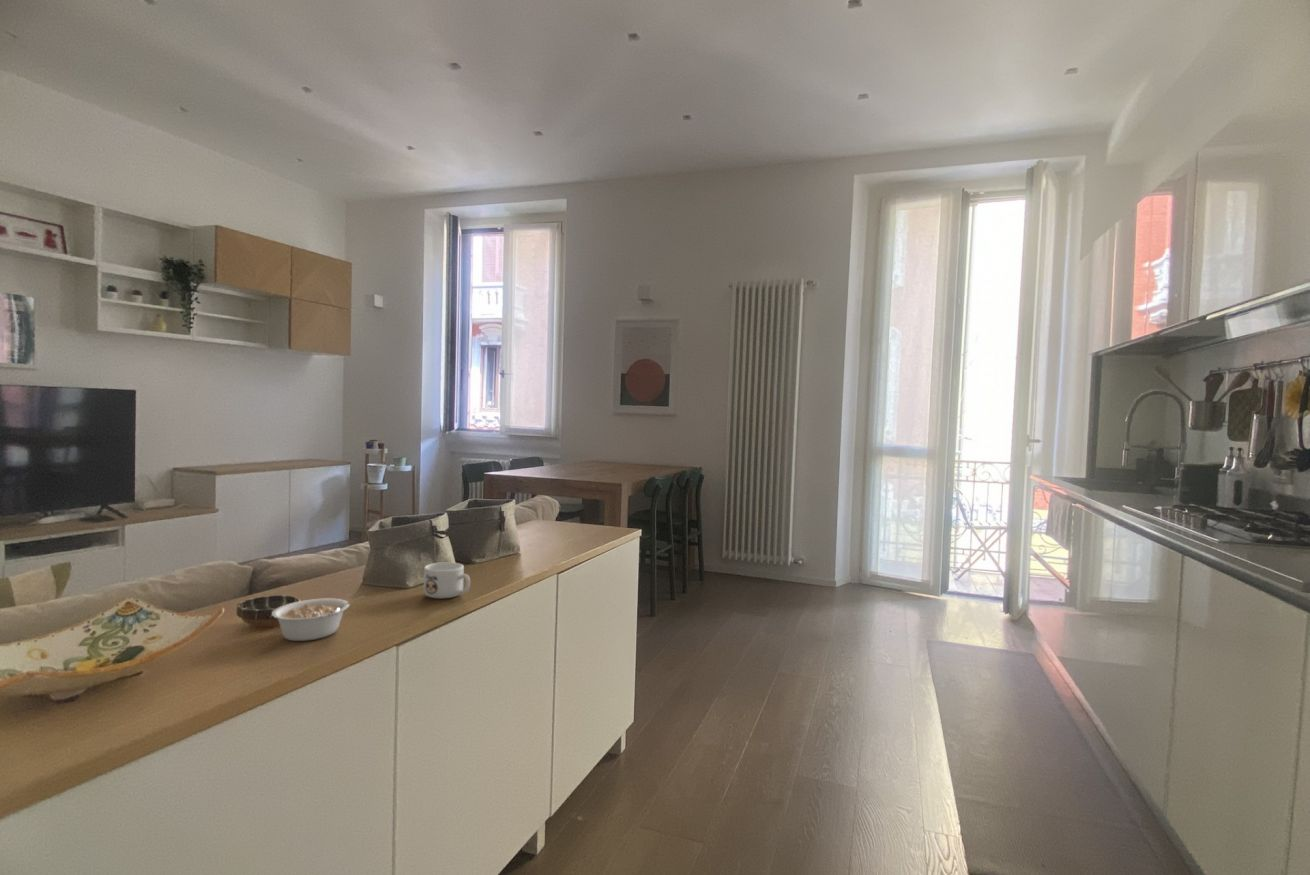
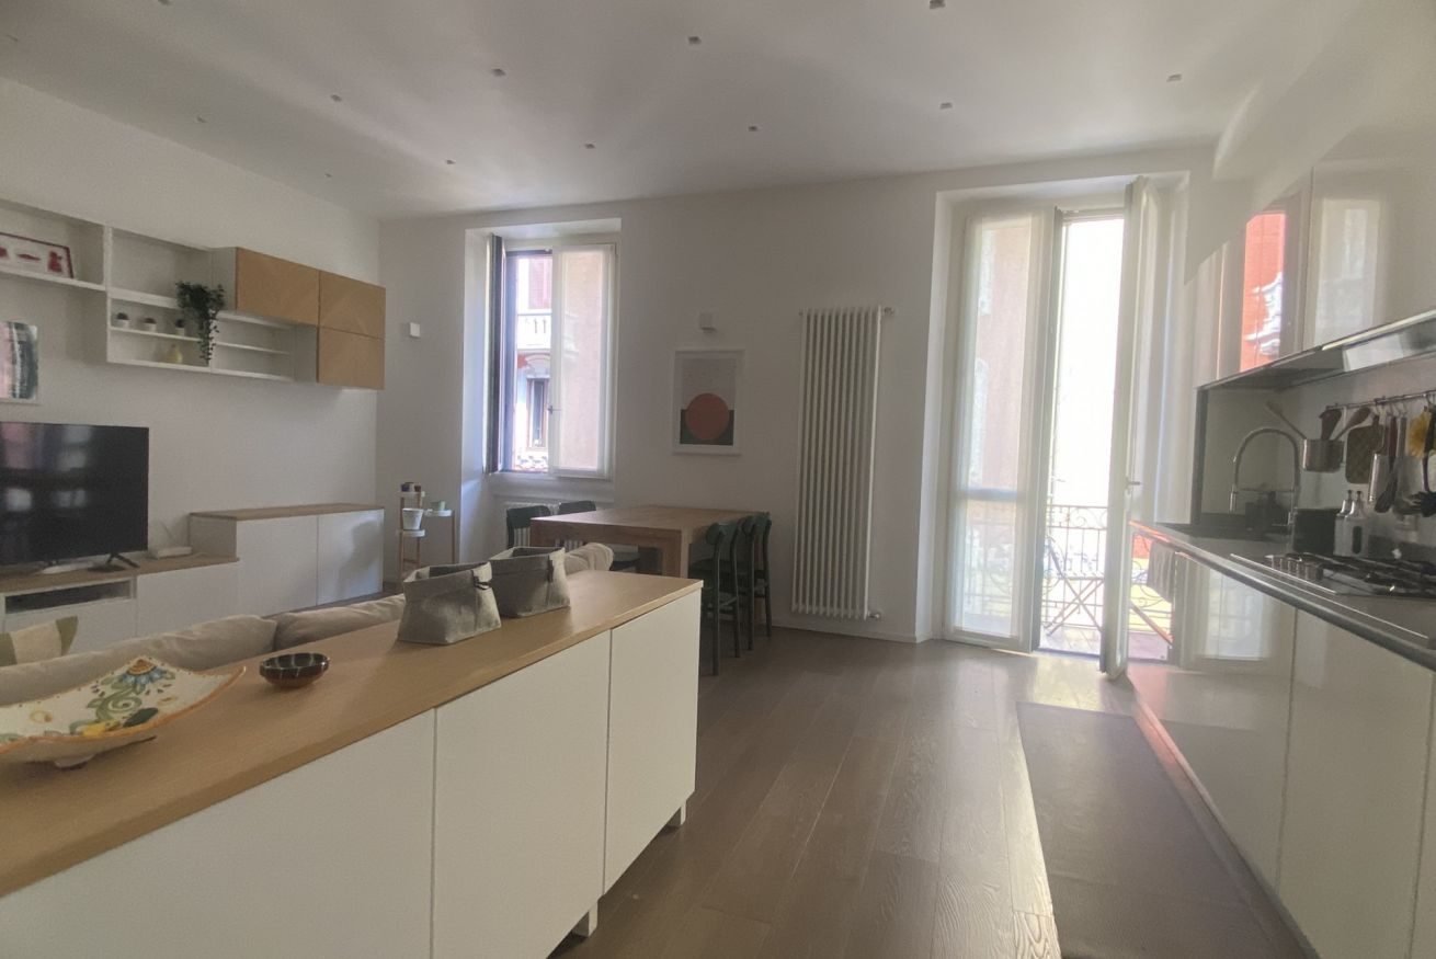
- legume [271,595,365,642]
- mug [422,561,471,600]
